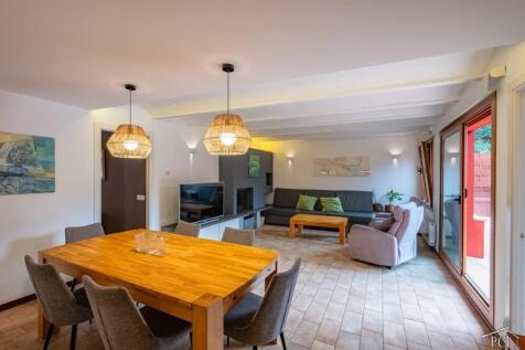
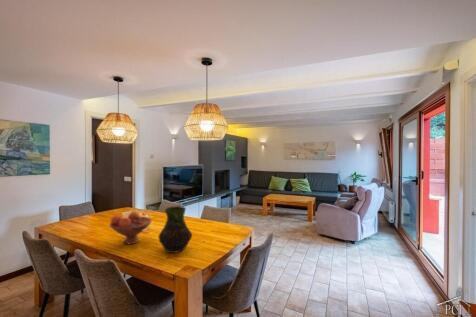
+ fruit bowl [108,211,153,245]
+ vase [157,205,193,254]
